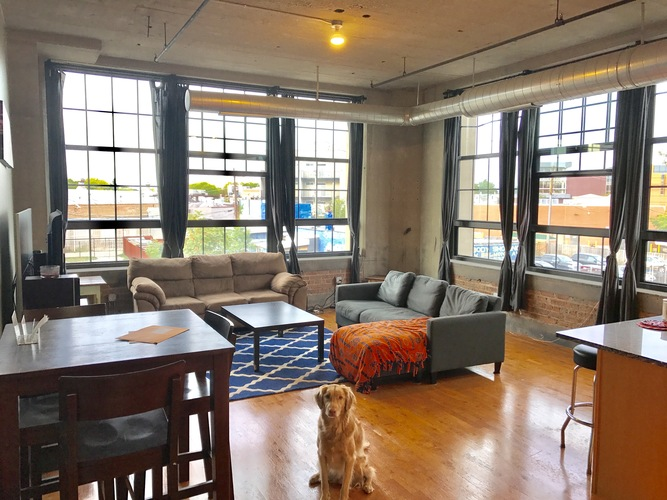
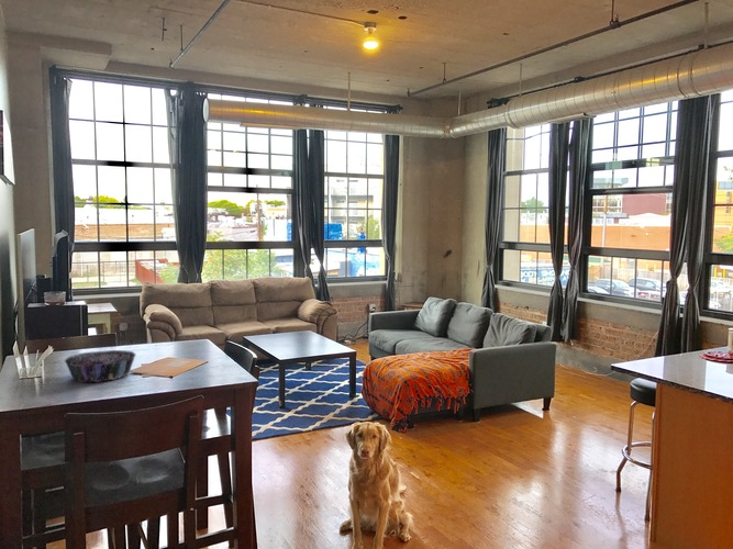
+ decorative bowl [64,349,136,384]
